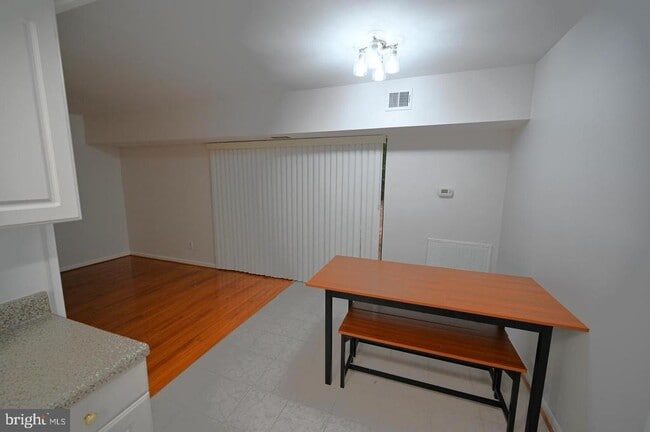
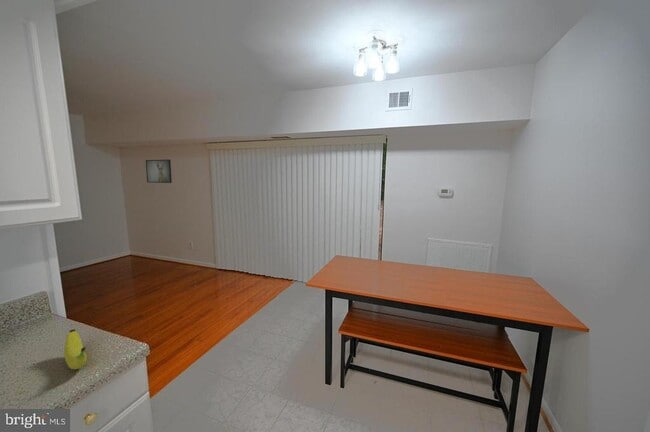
+ fruit [63,328,88,371]
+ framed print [145,159,173,184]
